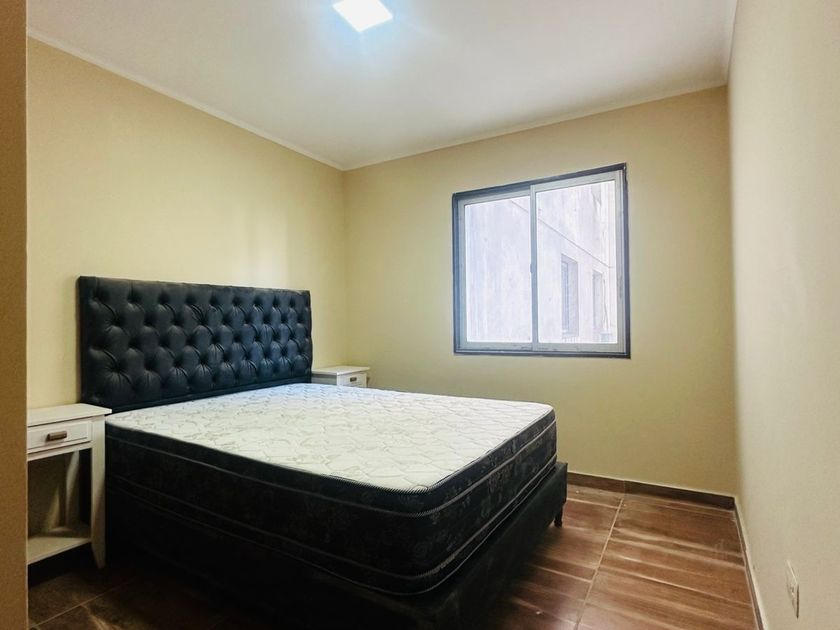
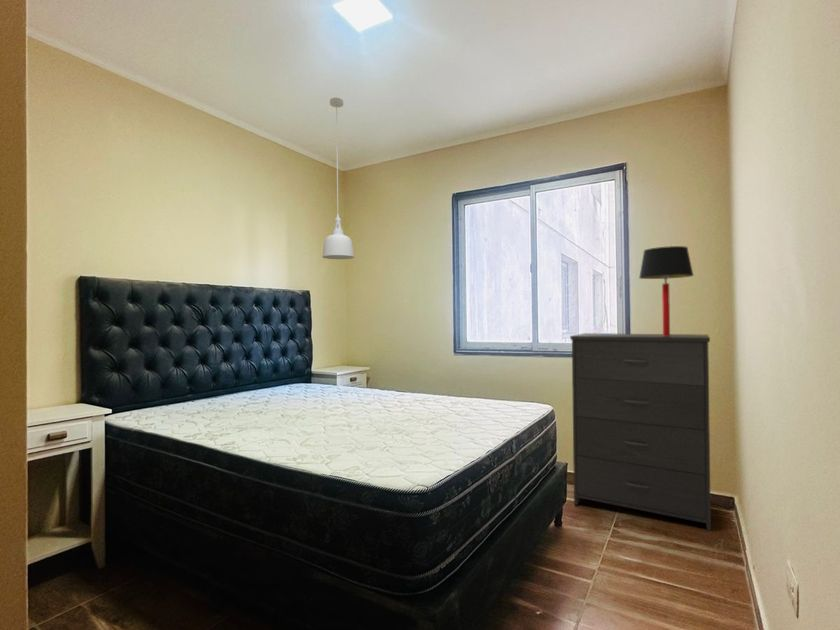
+ dresser [569,332,712,532]
+ table lamp [638,245,695,336]
+ pendant light [321,97,355,260]
